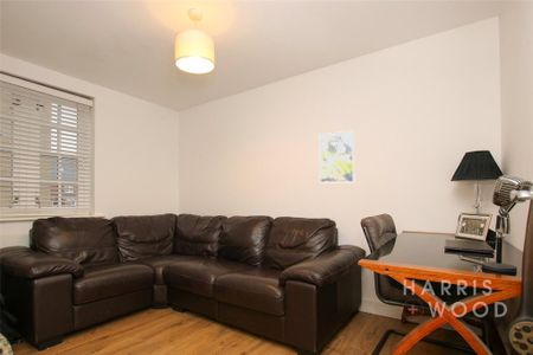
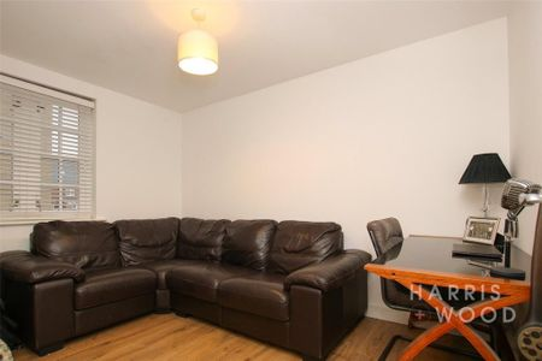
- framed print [319,129,355,183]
